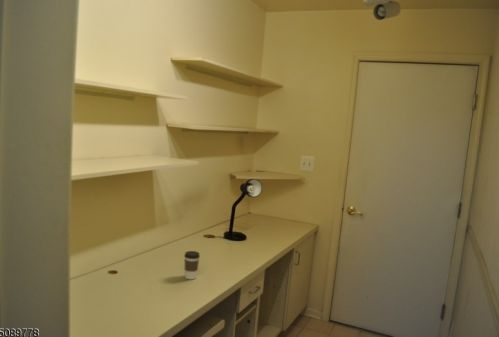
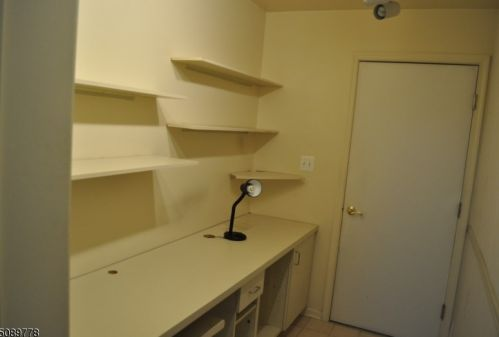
- coffee cup [183,250,201,280]
